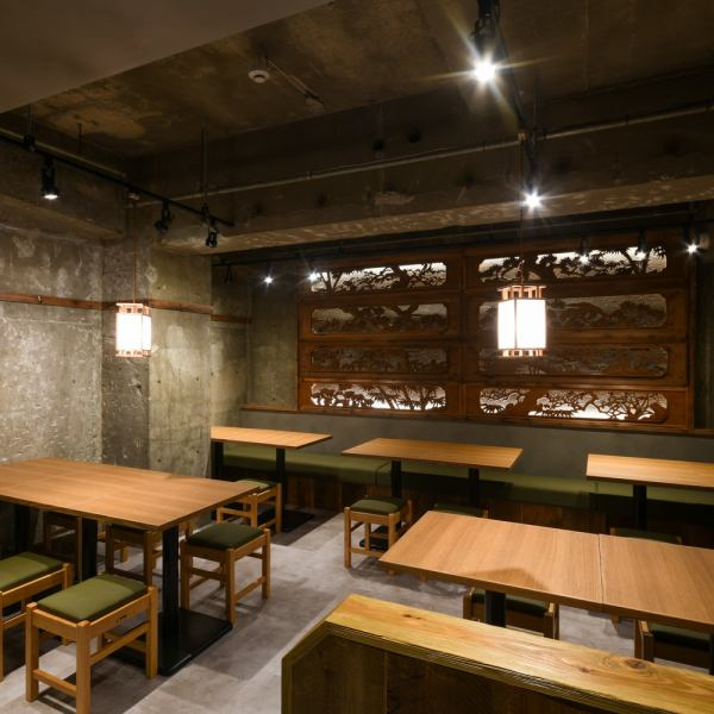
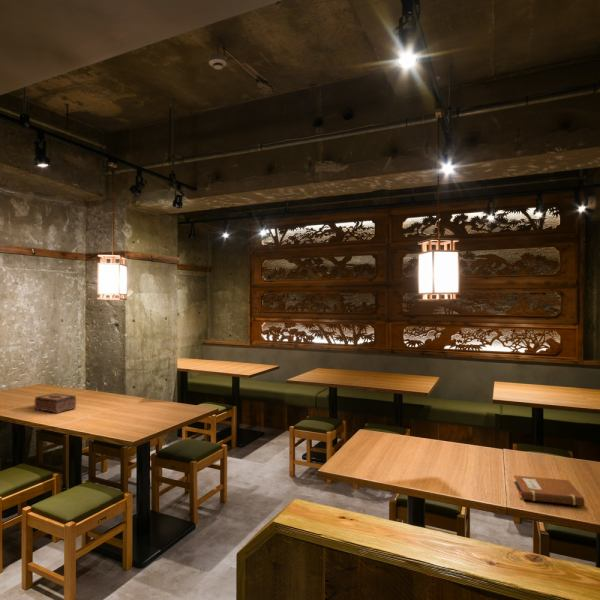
+ tissue box [34,392,77,414]
+ notebook [513,474,585,507]
